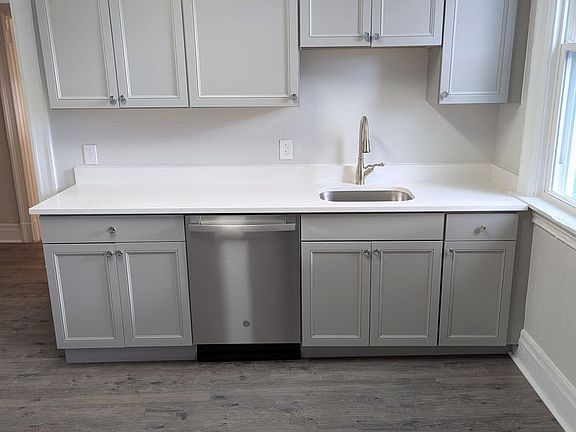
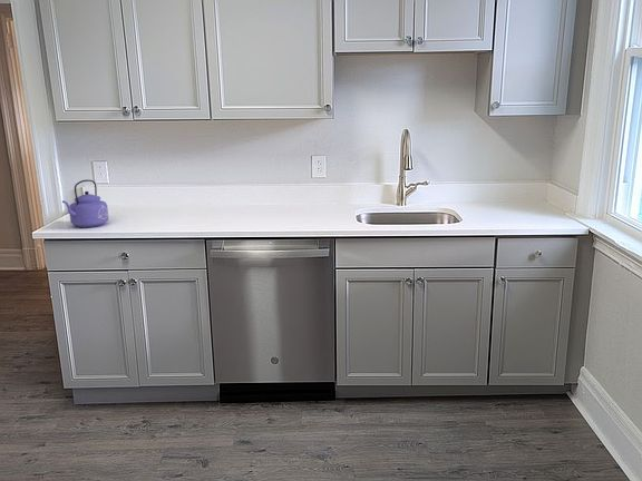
+ kettle [61,178,109,228]
